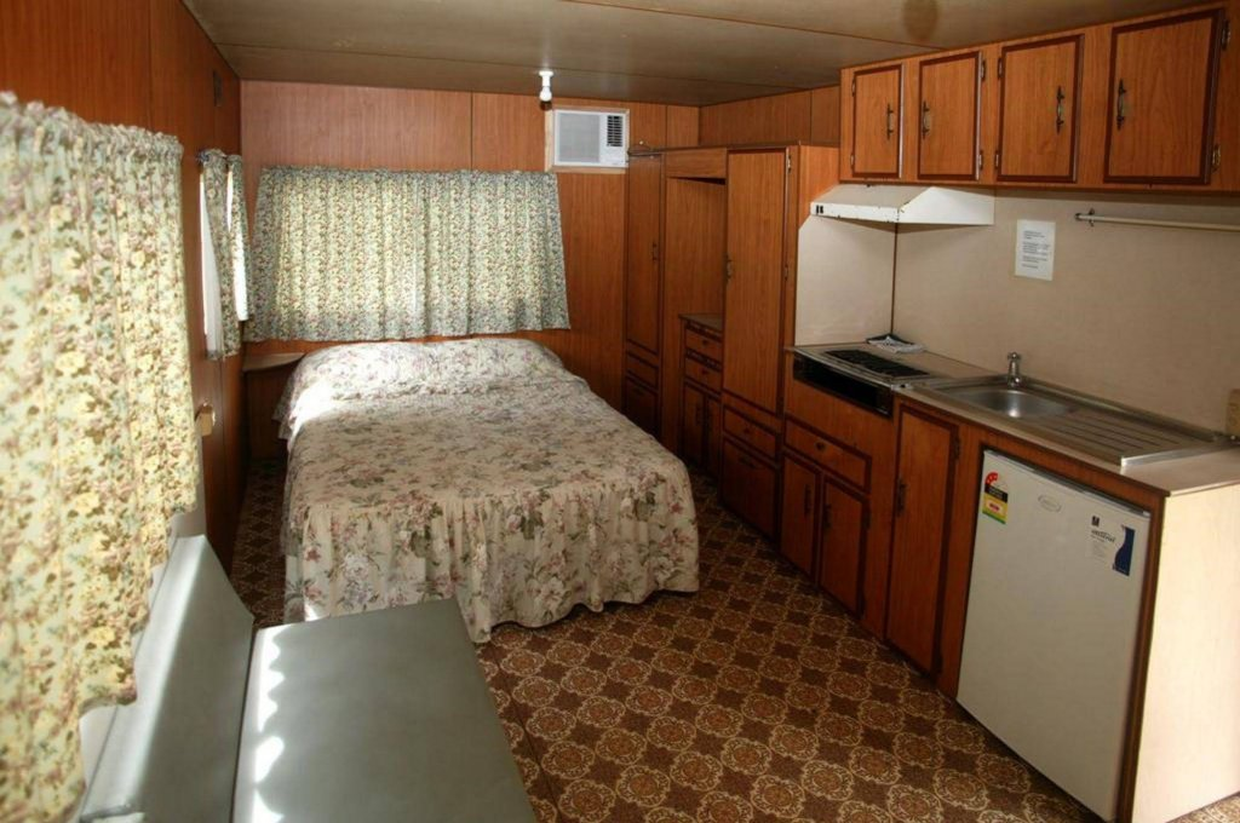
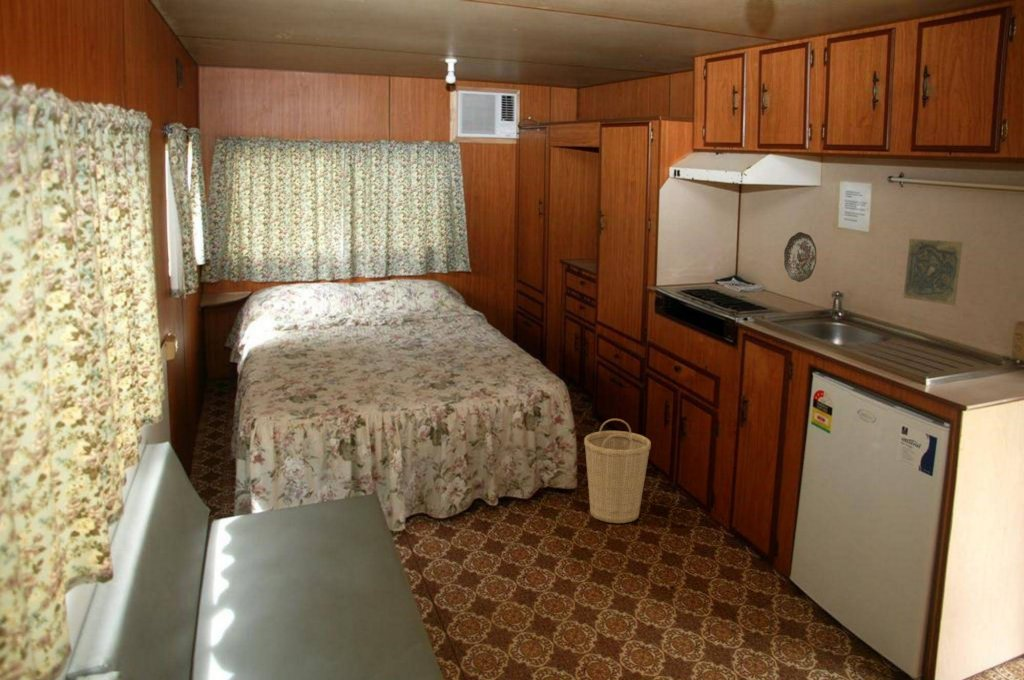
+ decorative plate [783,231,817,283]
+ decorative tile [902,238,964,306]
+ basket [583,418,652,524]
